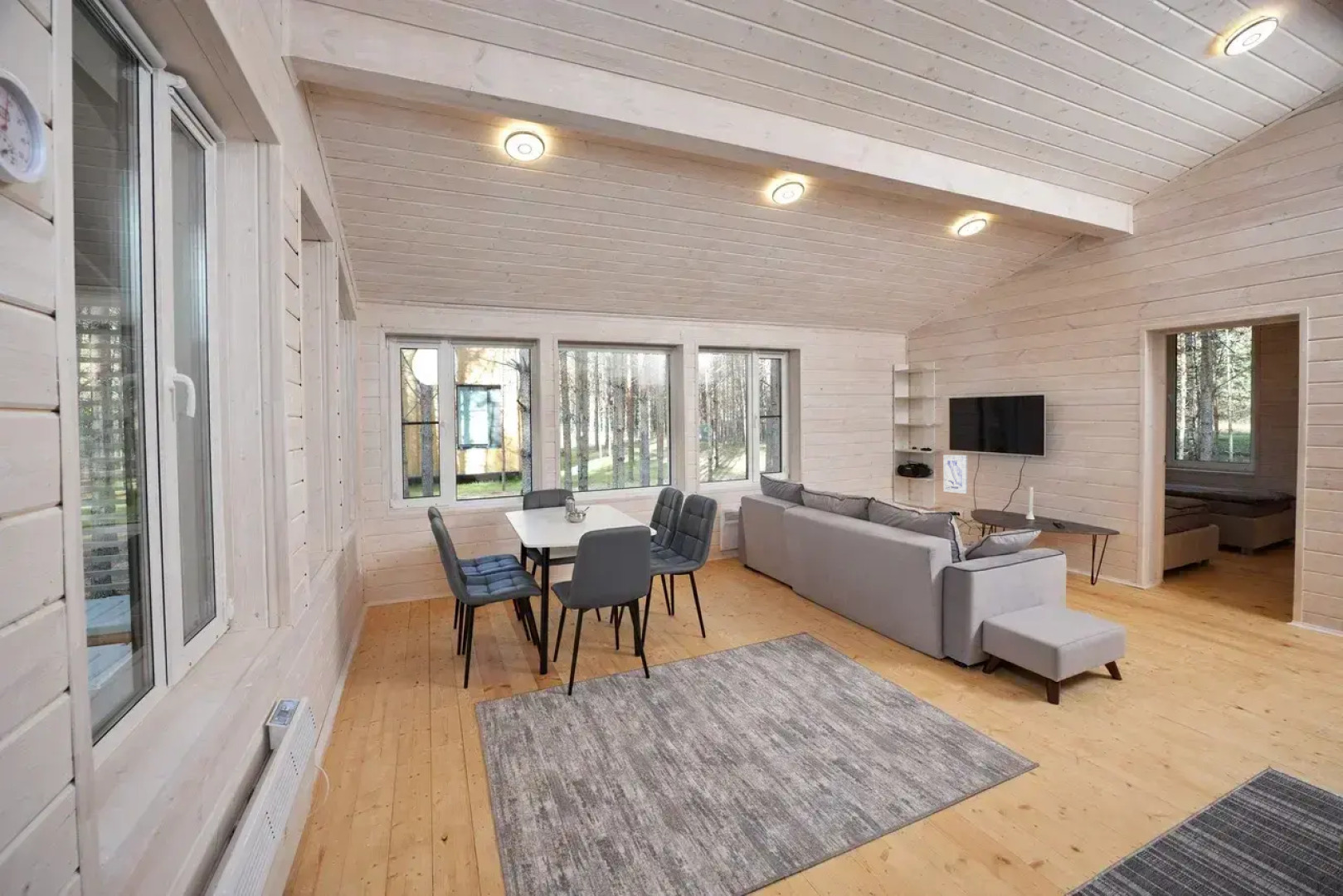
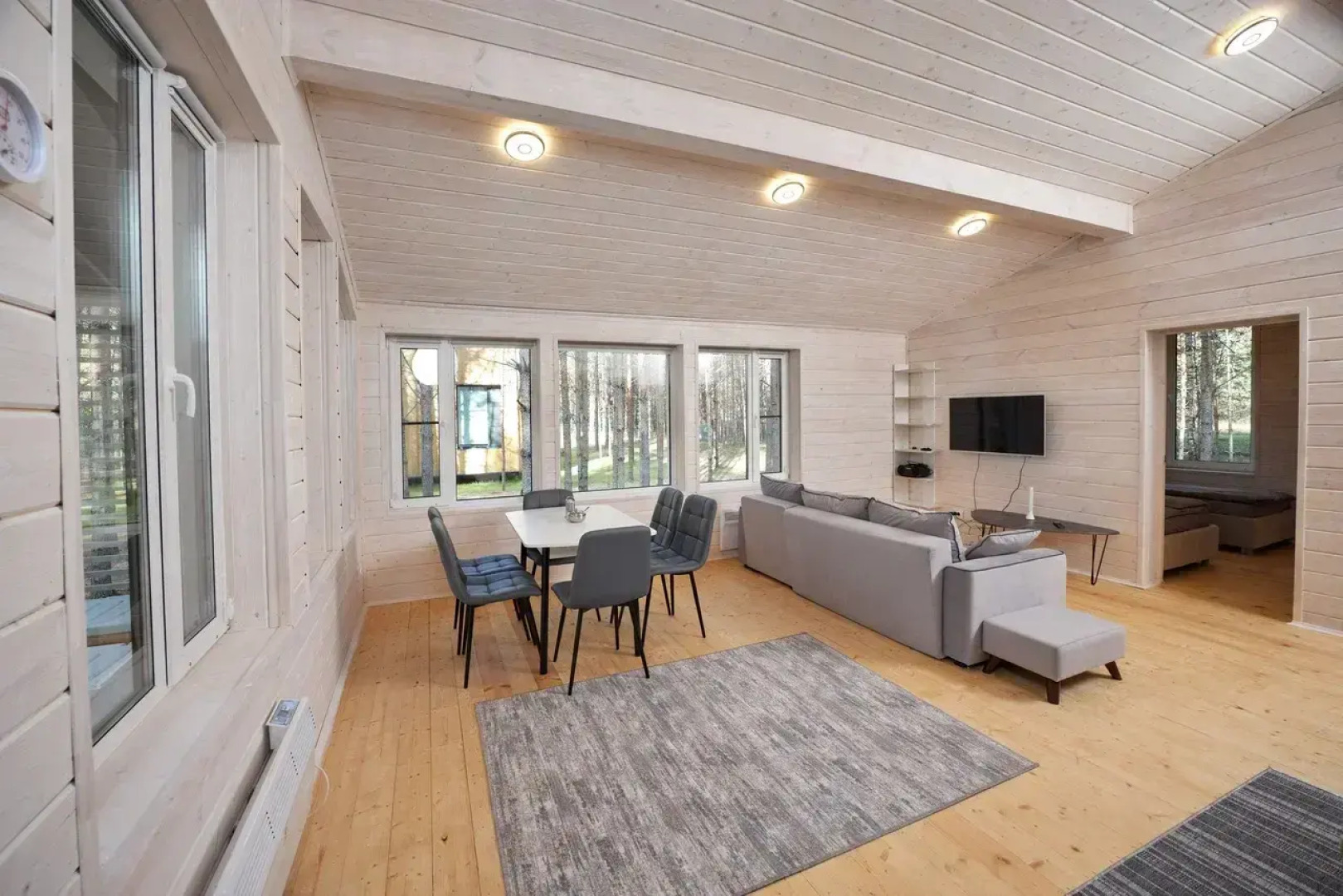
- wall art [943,454,968,494]
